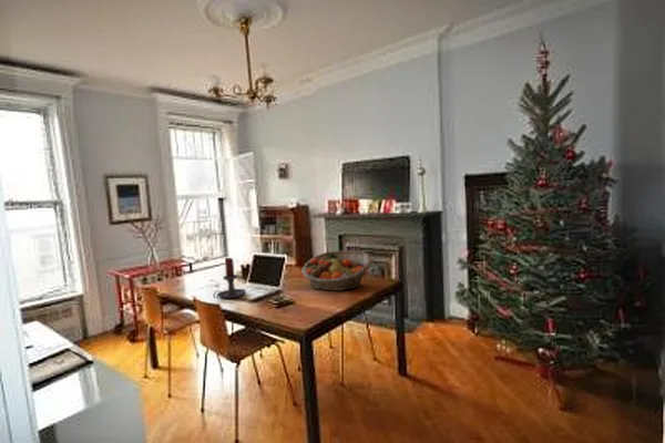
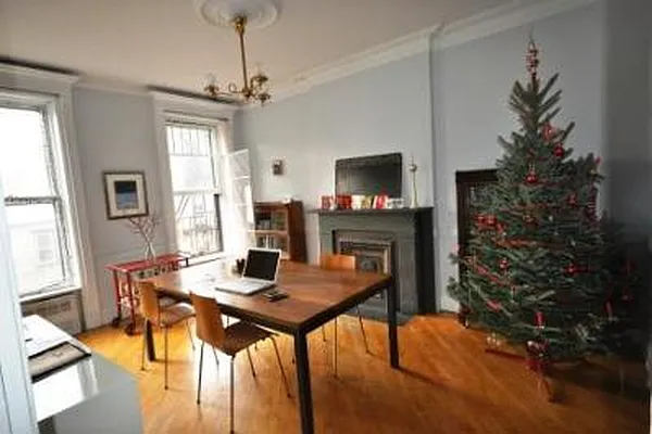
- fruit basket [301,250,372,291]
- candle holder [212,257,247,300]
